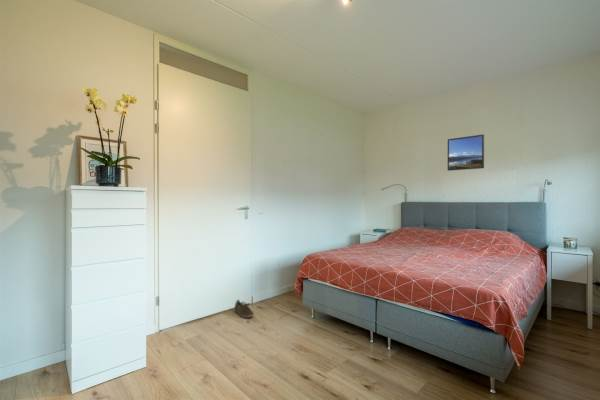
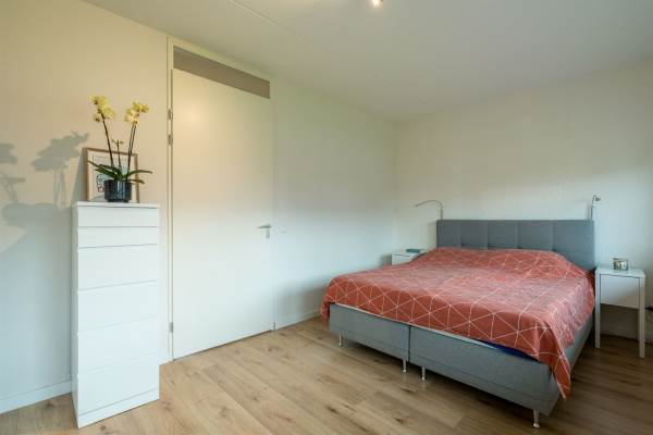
- sneaker [234,299,255,319]
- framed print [447,133,485,171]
